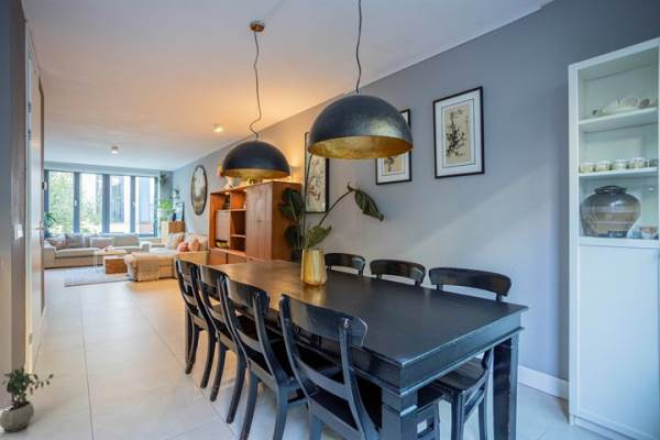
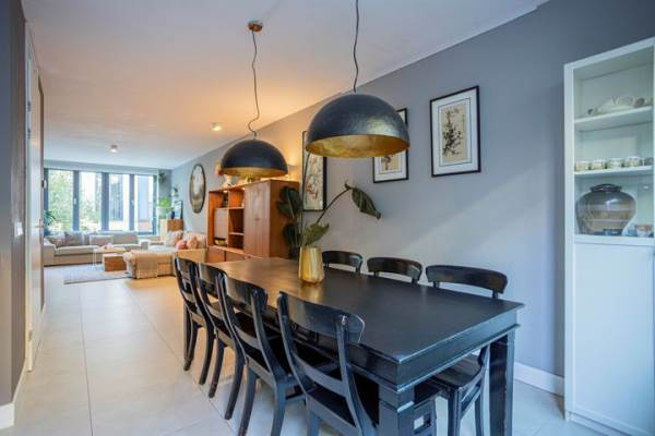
- potted plant [0,366,54,433]
